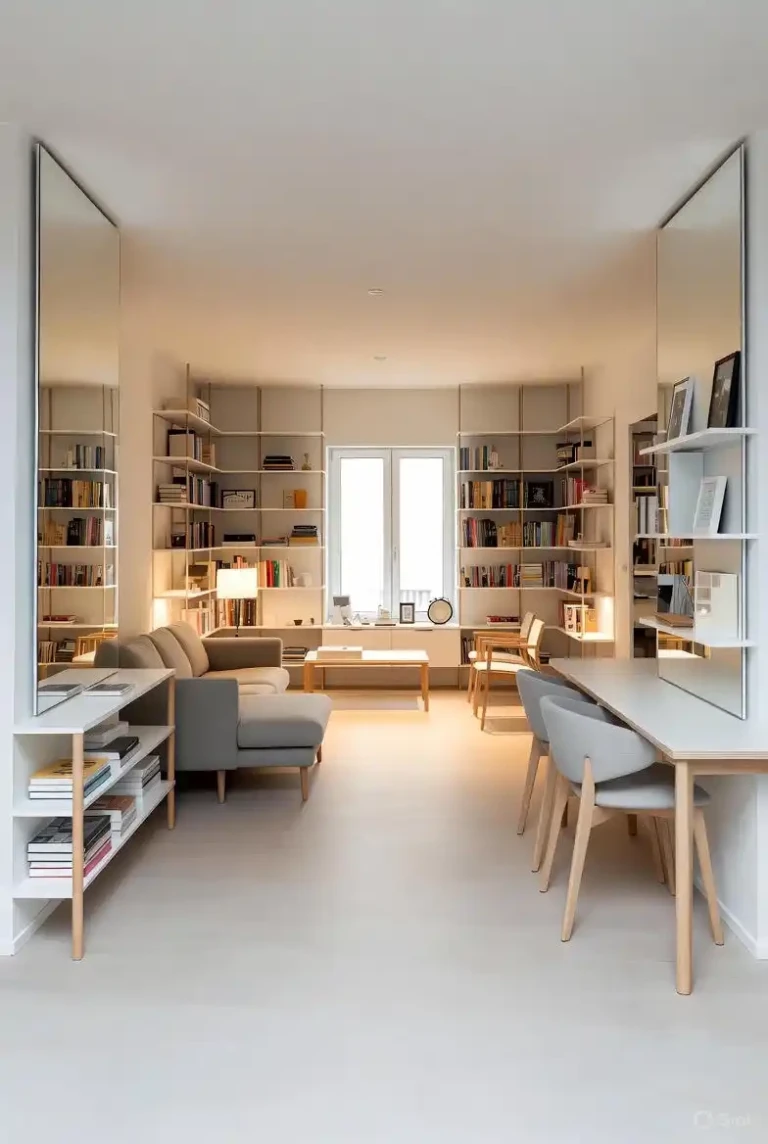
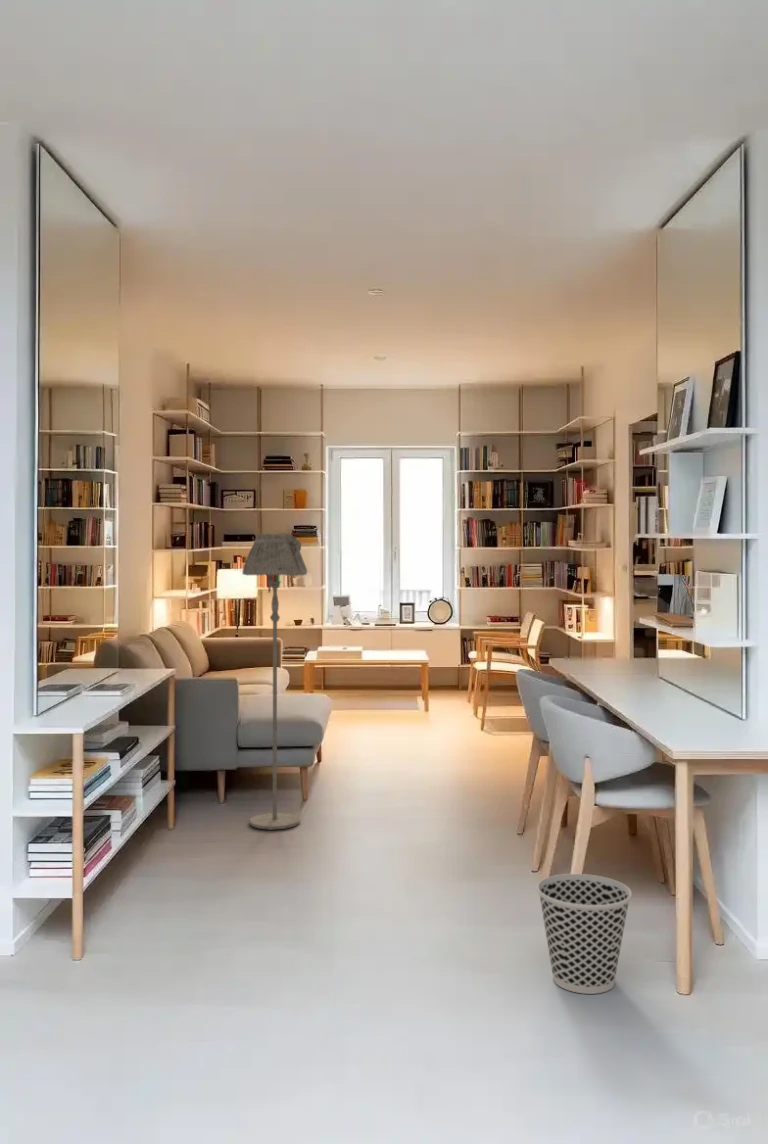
+ floor lamp [241,533,308,831]
+ wastebasket [536,873,633,995]
